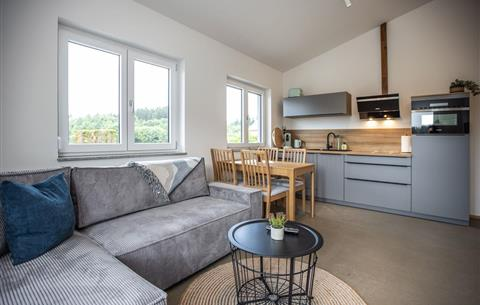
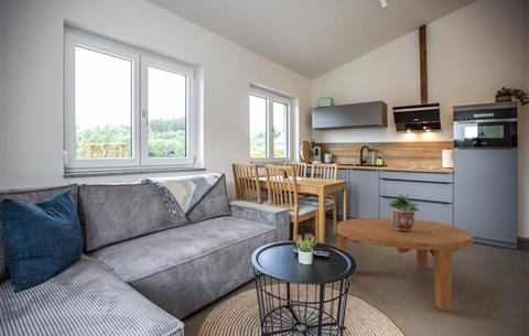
+ potted plant [387,193,421,231]
+ coffee table [336,217,474,311]
